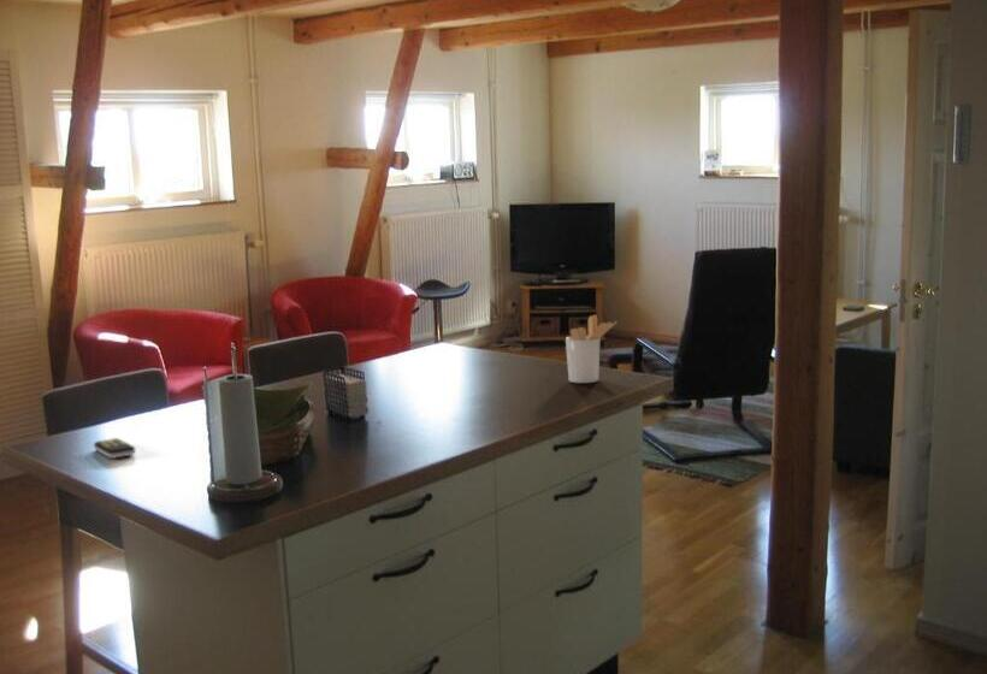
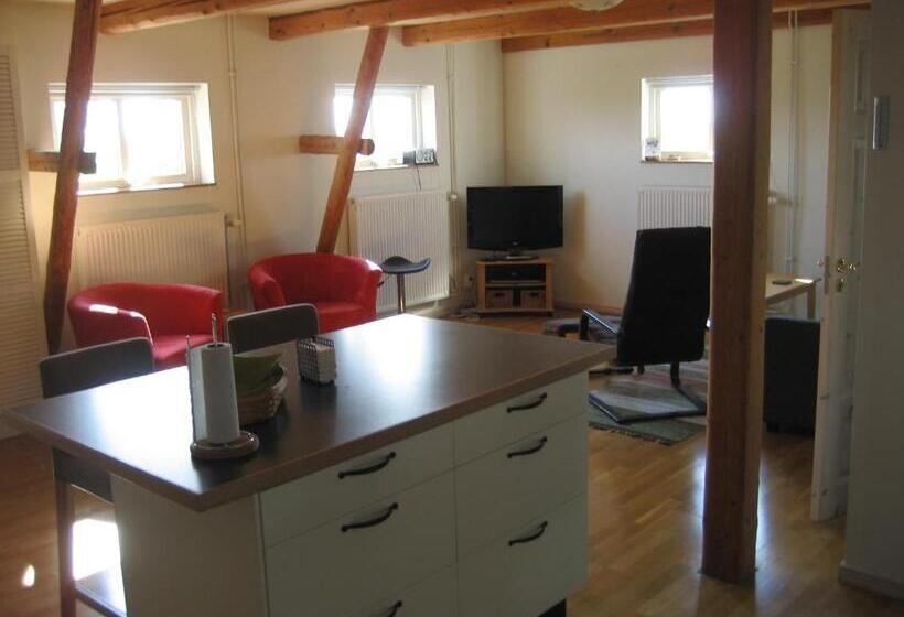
- utensil holder [565,314,619,384]
- remote control [93,437,137,460]
